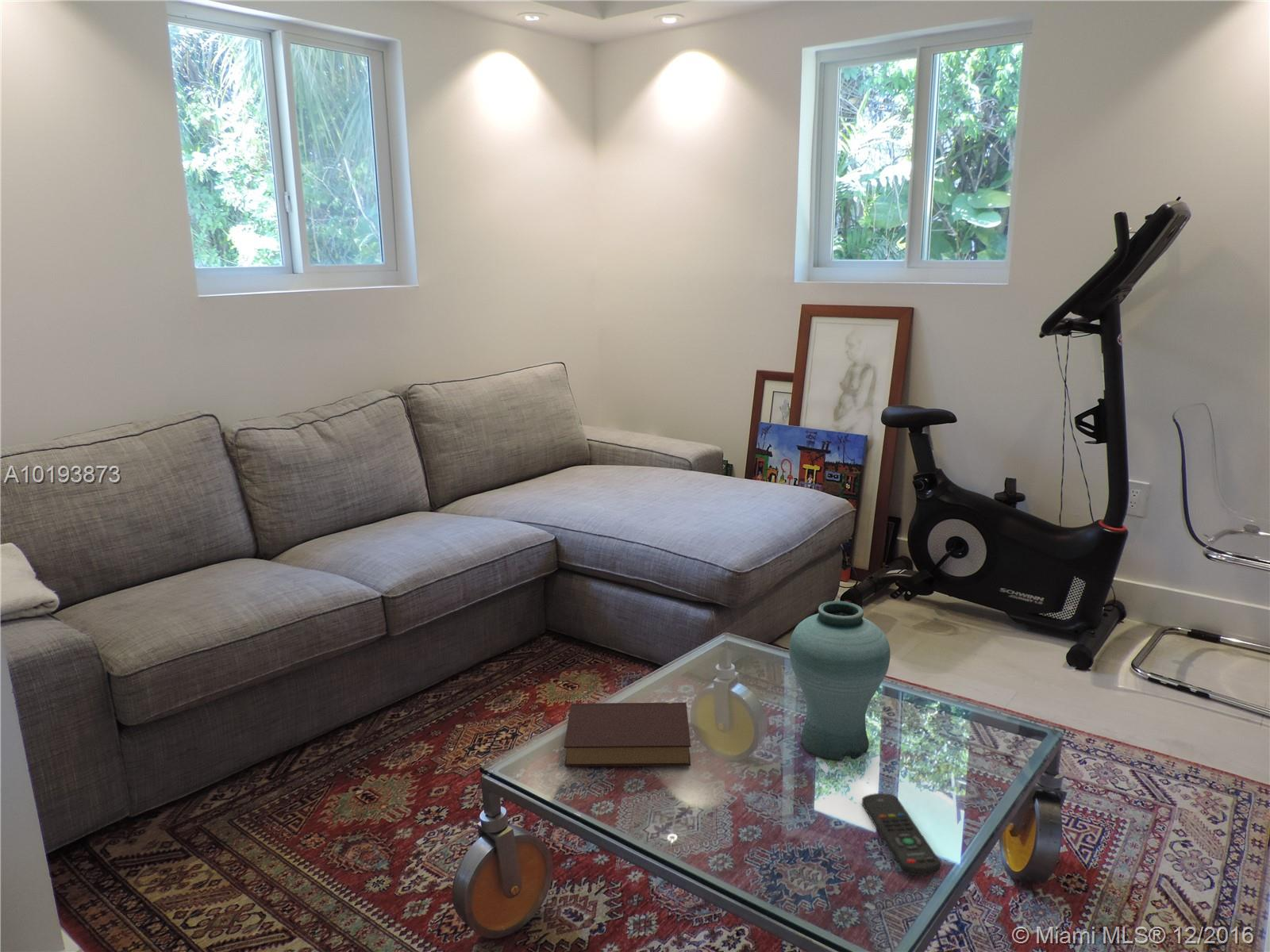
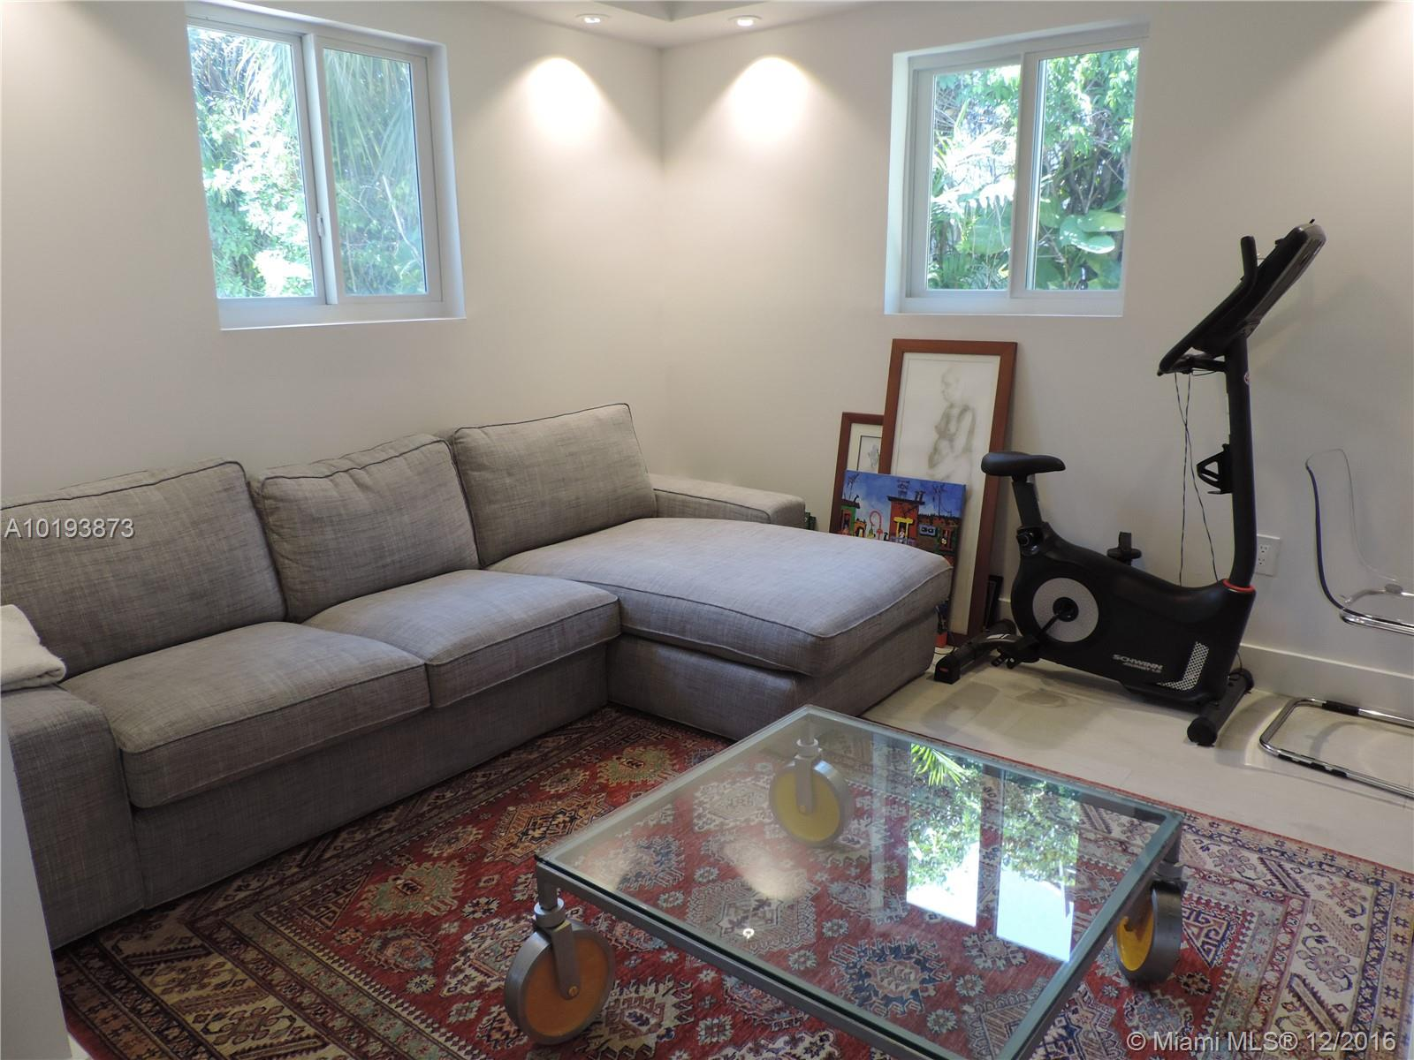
- remote control [861,793,942,877]
- book [564,701,691,767]
- vase [788,600,891,762]
